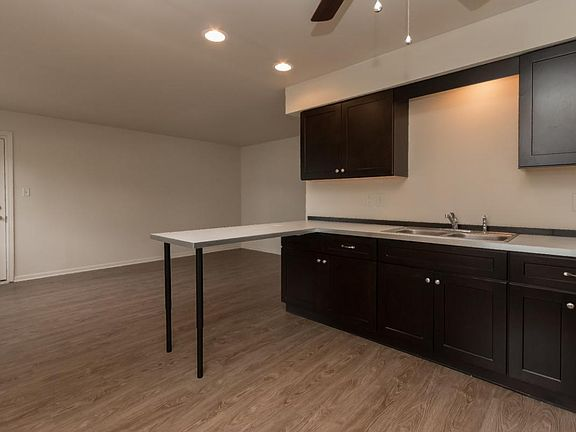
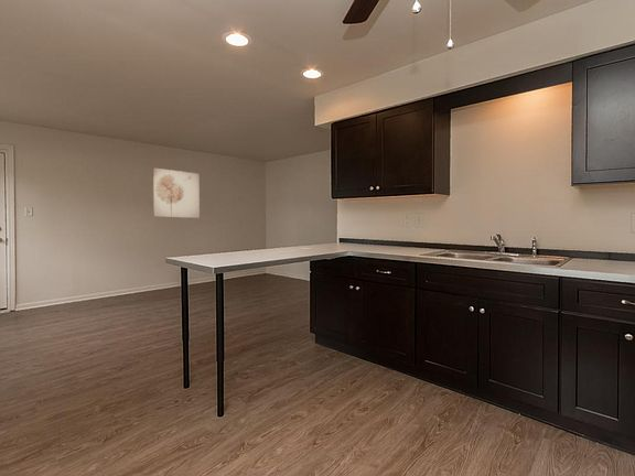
+ wall art [152,167,201,219]
